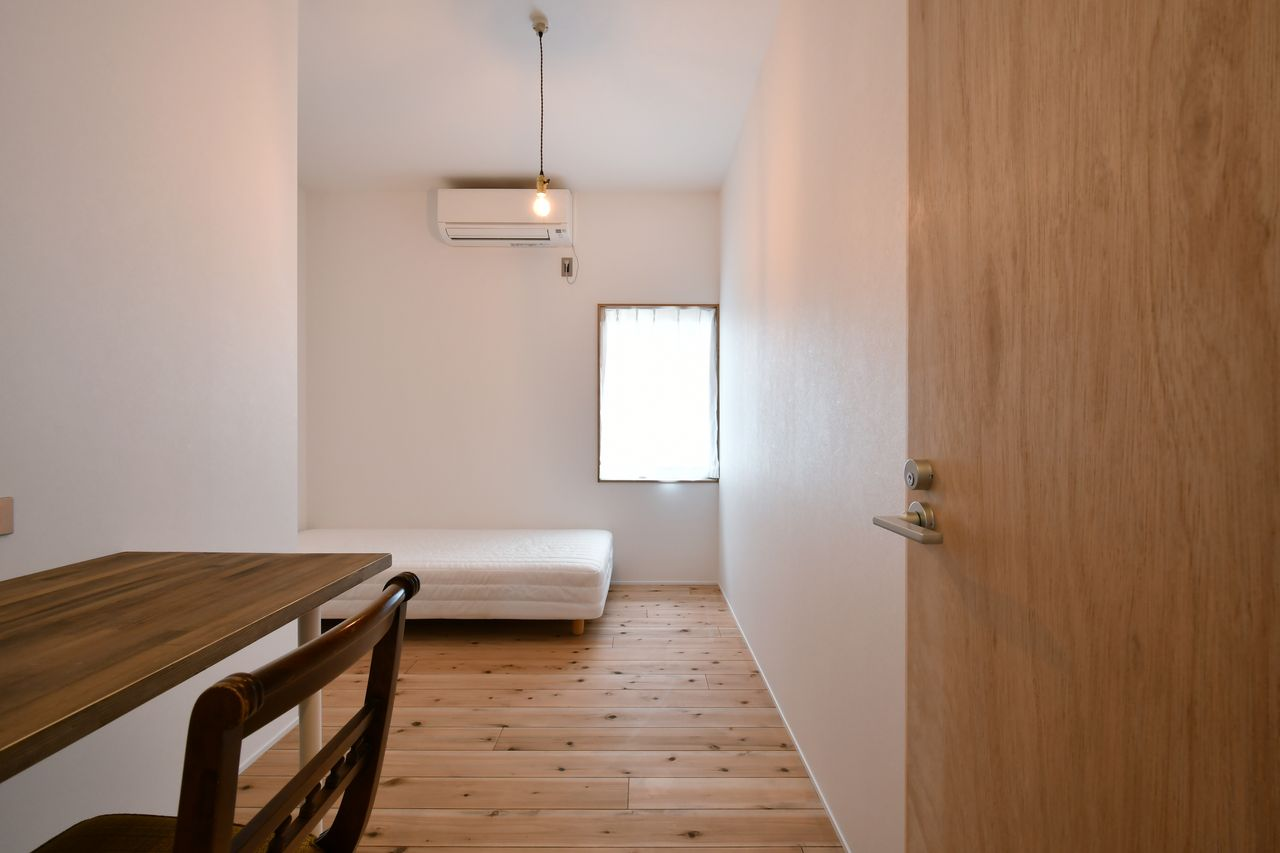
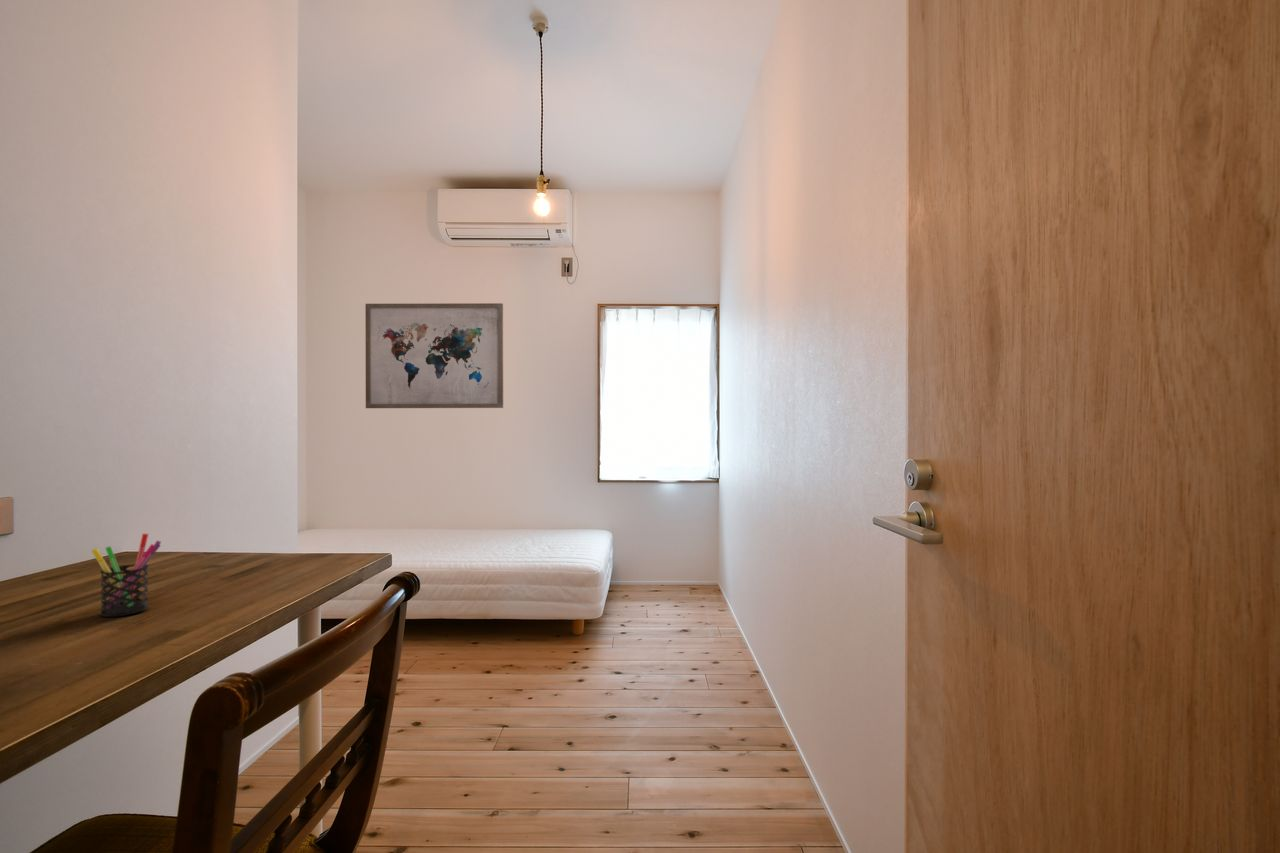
+ wall art [364,302,504,409]
+ pen holder [91,533,162,618]
